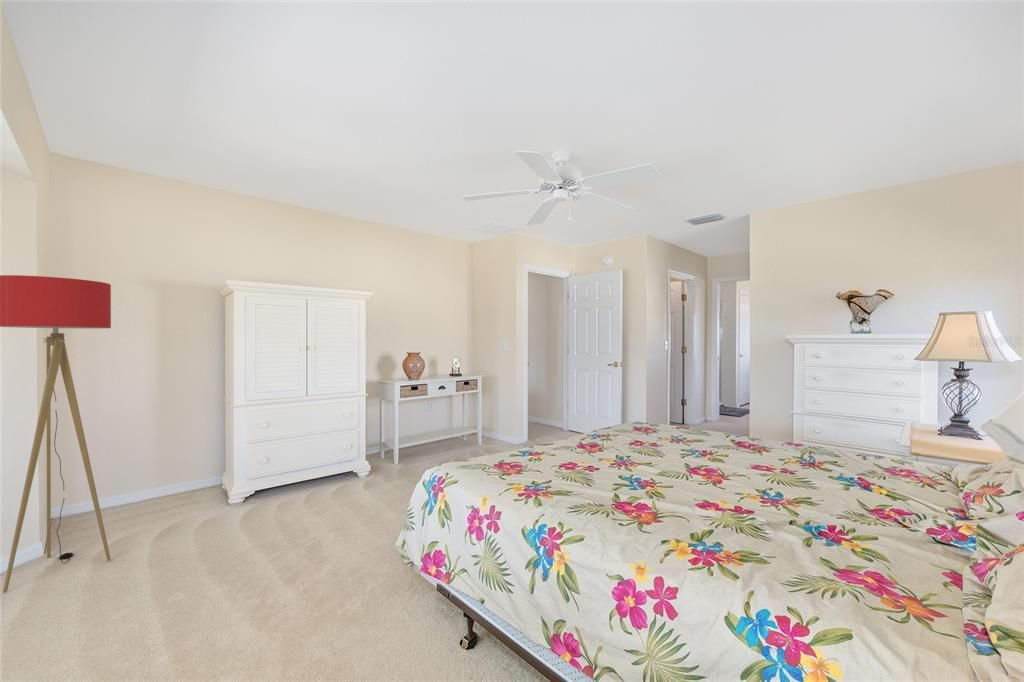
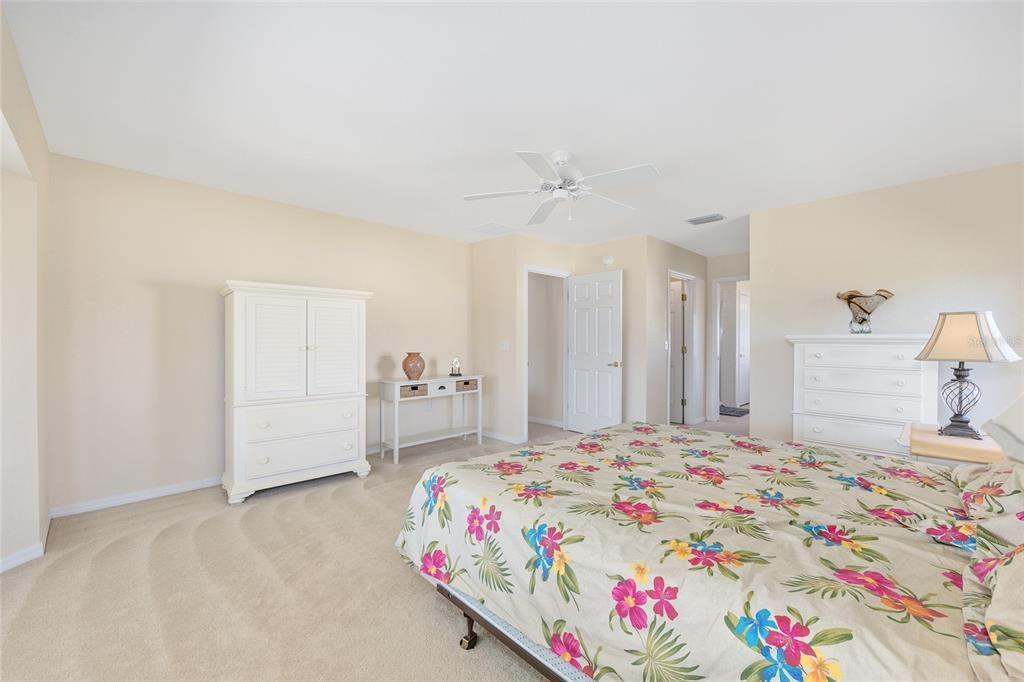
- floor lamp [0,274,112,594]
